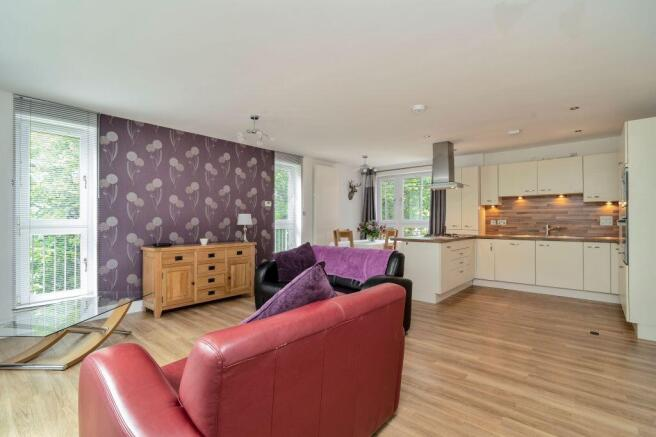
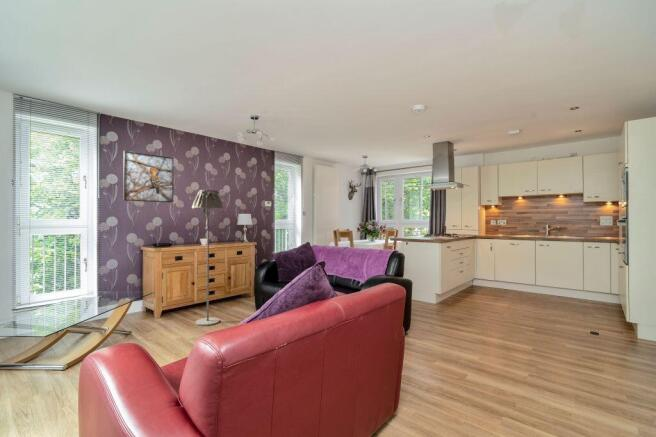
+ floor lamp [191,189,224,327]
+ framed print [122,150,174,204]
